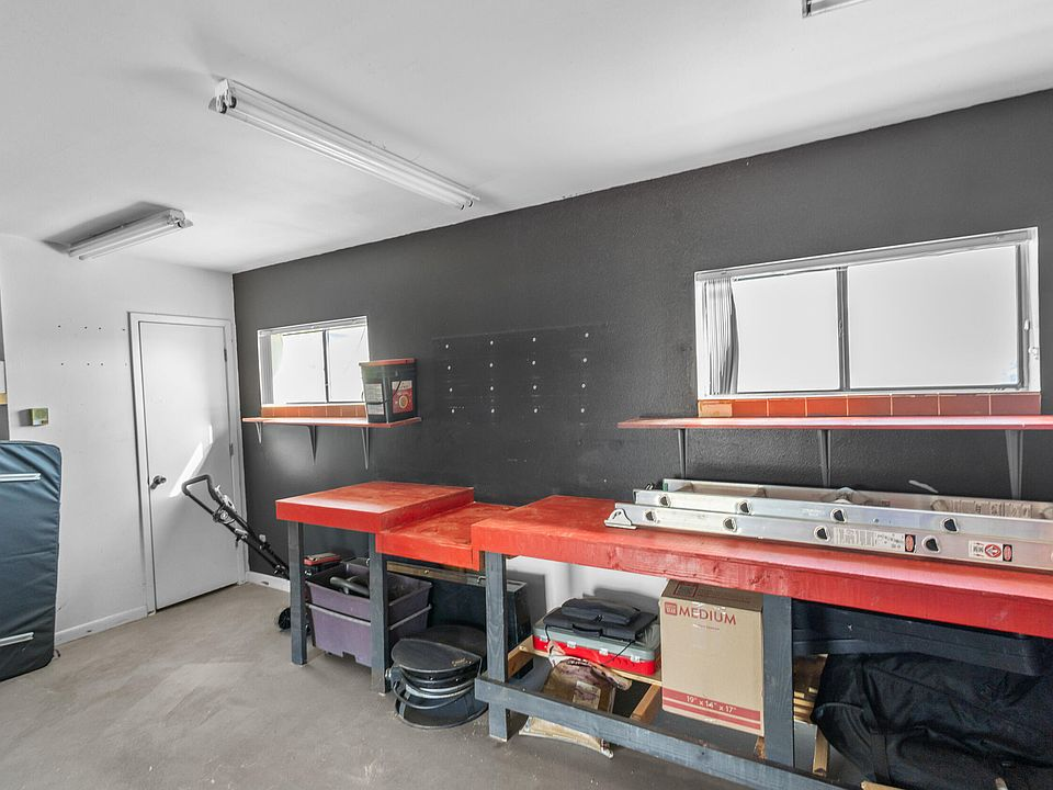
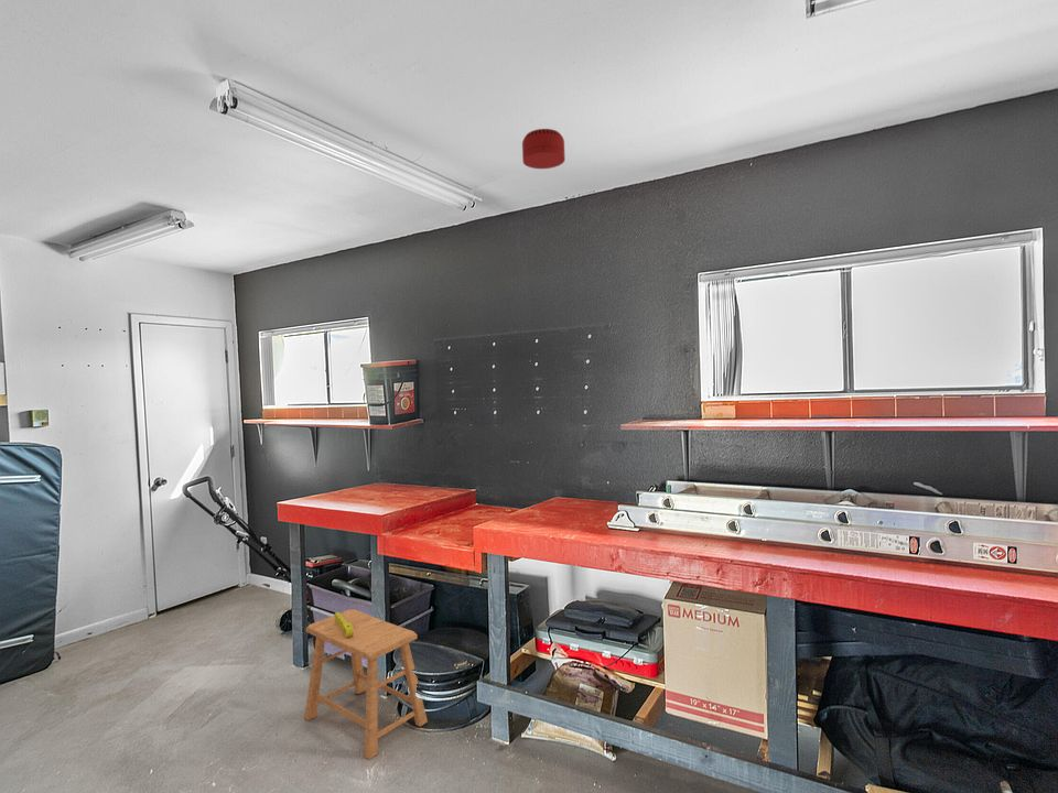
+ tool [334,611,354,638]
+ smoke detector [521,128,566,170]
+ stool [303,608,429,761]
